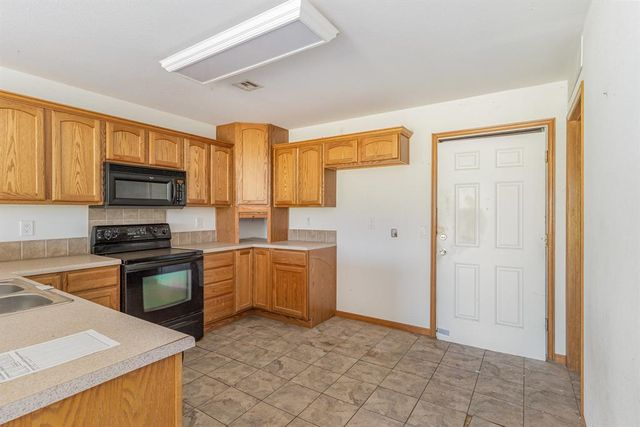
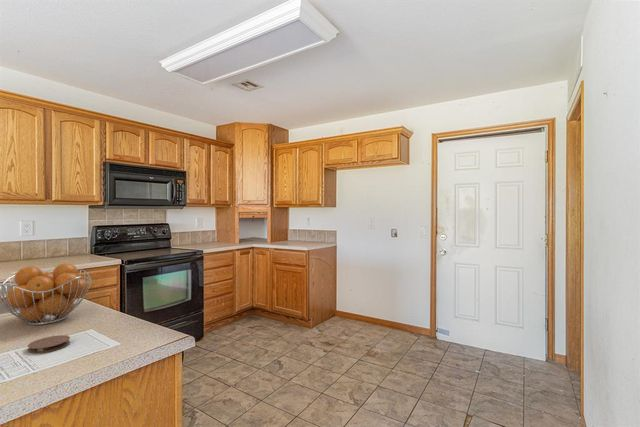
+ fruit basket [0,262,93,326]
+ coaster [27,334,71,354]
